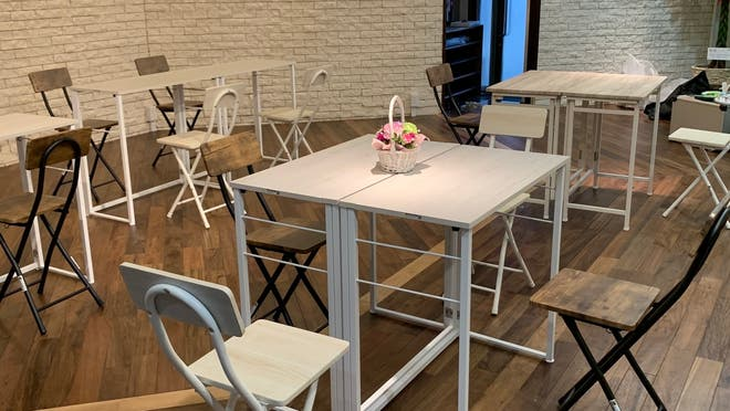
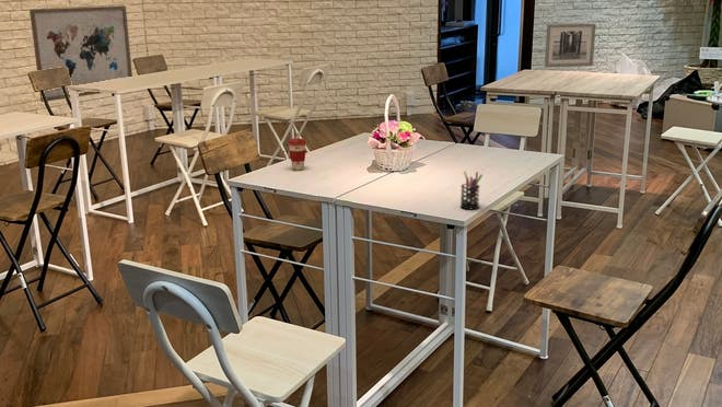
+ wall art [28,5,133,103]
+ coffee cup [287,138,307,172]
+ pen holder [459,171,484,210]
+ wall art [544,23,597,68]
